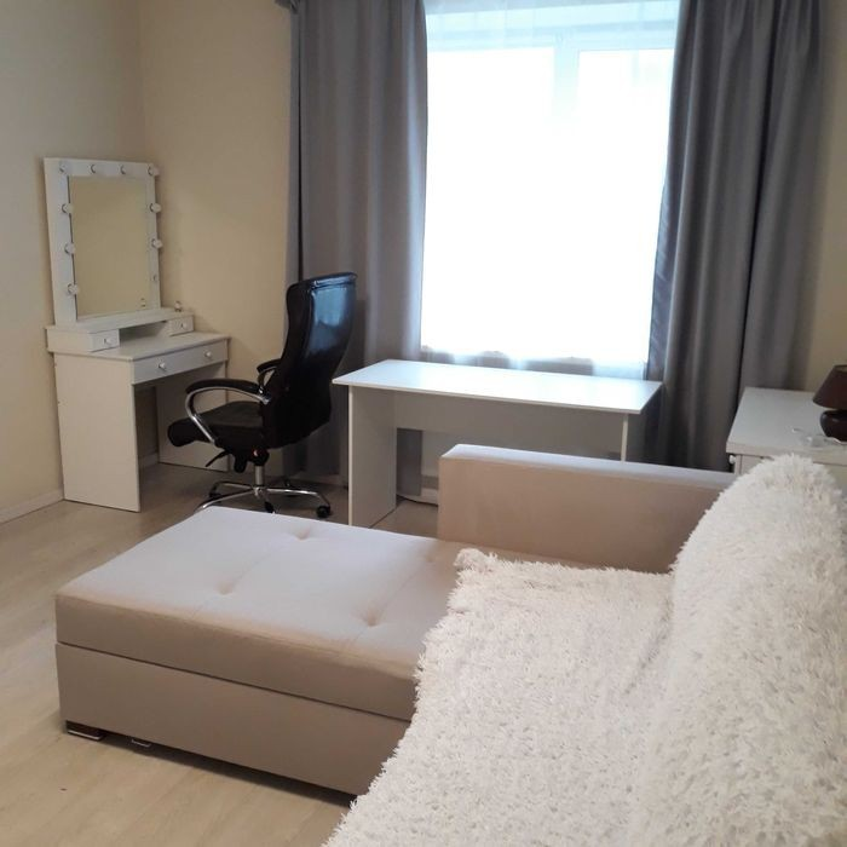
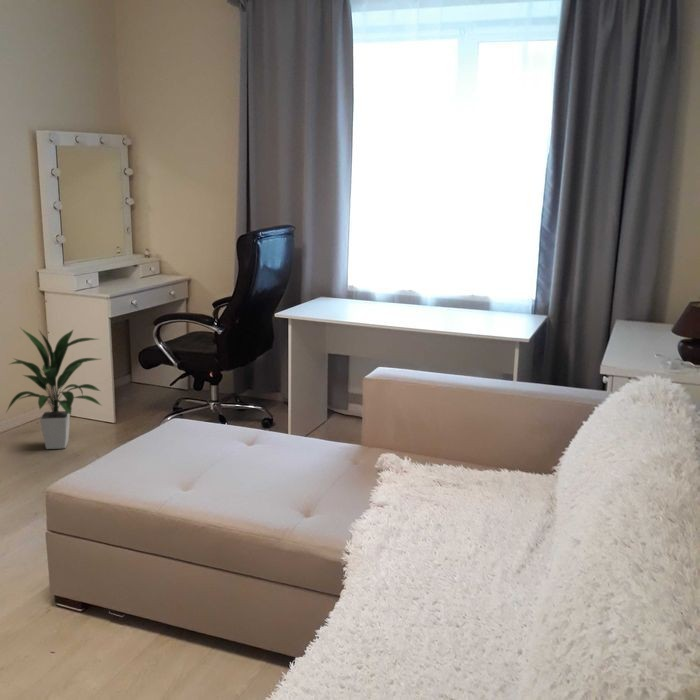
+ indoor plant [4,327,103,450]
